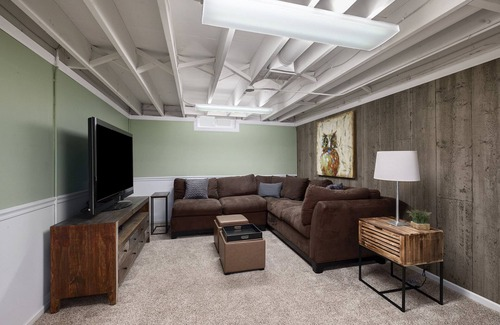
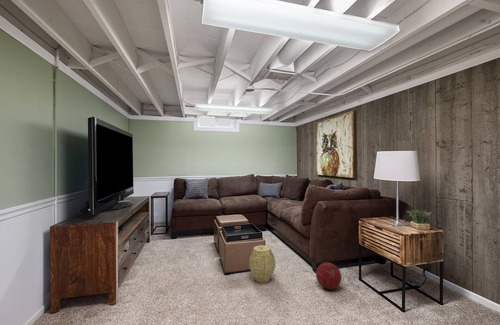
+ woven basket [248,244,276,284]
+ ball [315,262,342,290]
